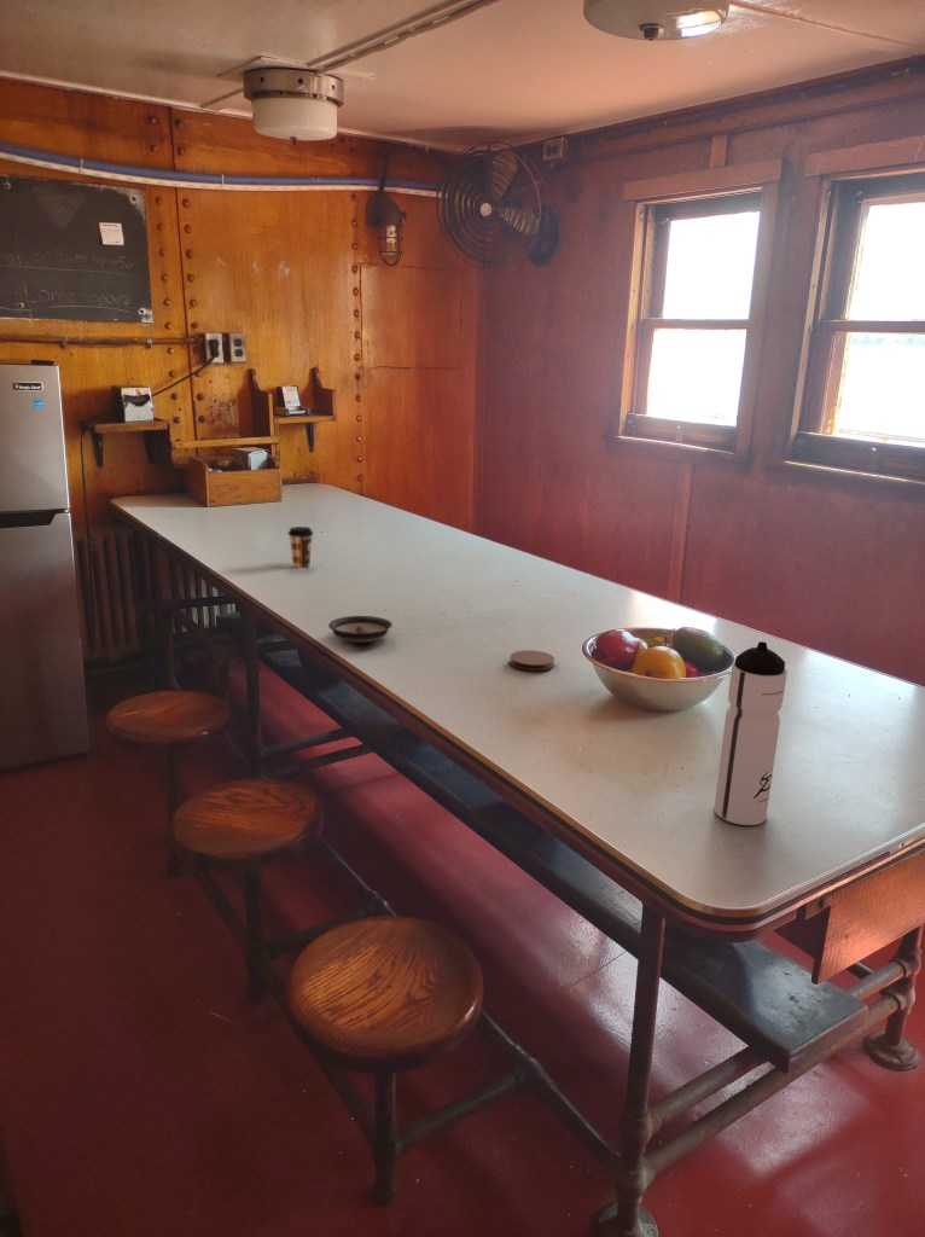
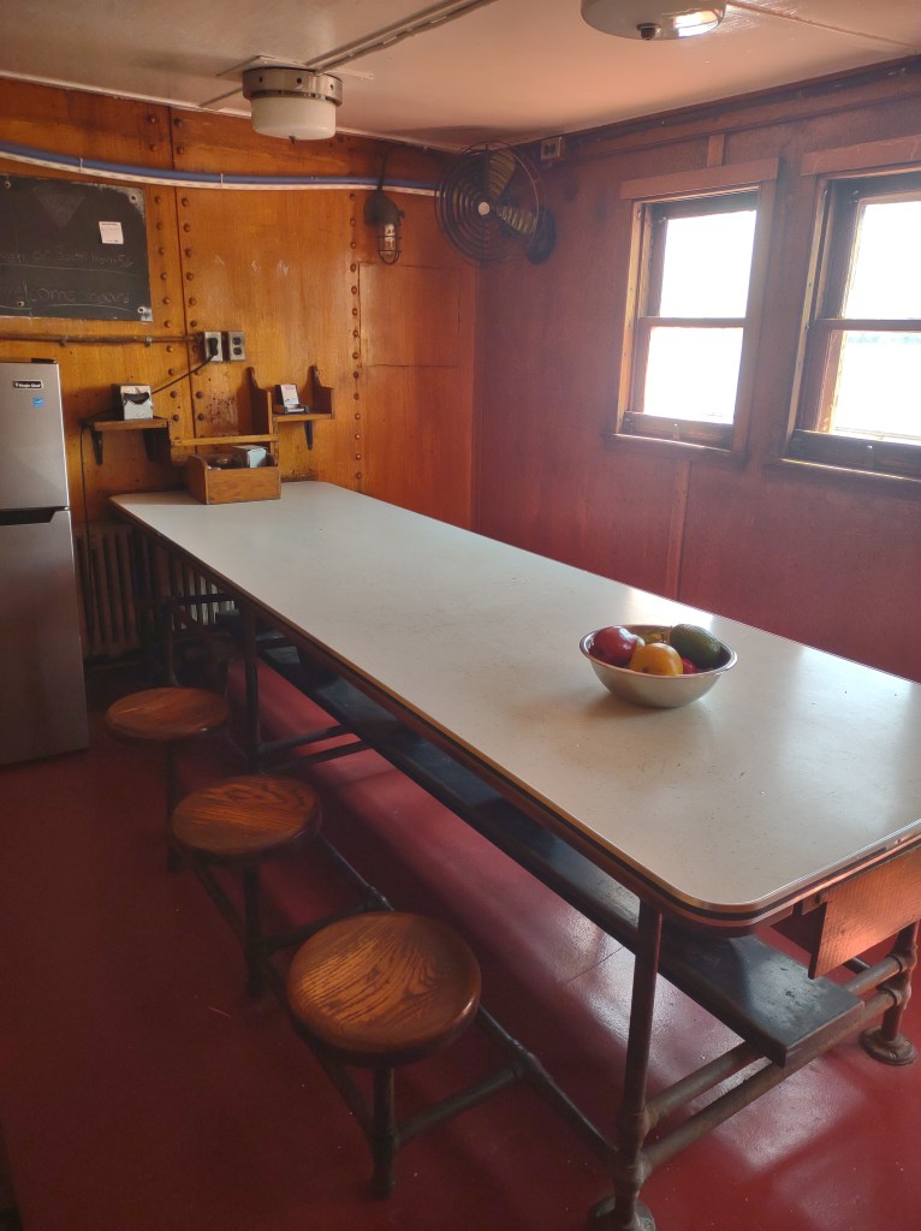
- coffee cup [287,525,314,570]
- coaster [508,649,555,672]
- water bottle [712,640,789,826]
- saucer [327,615,394,644]
